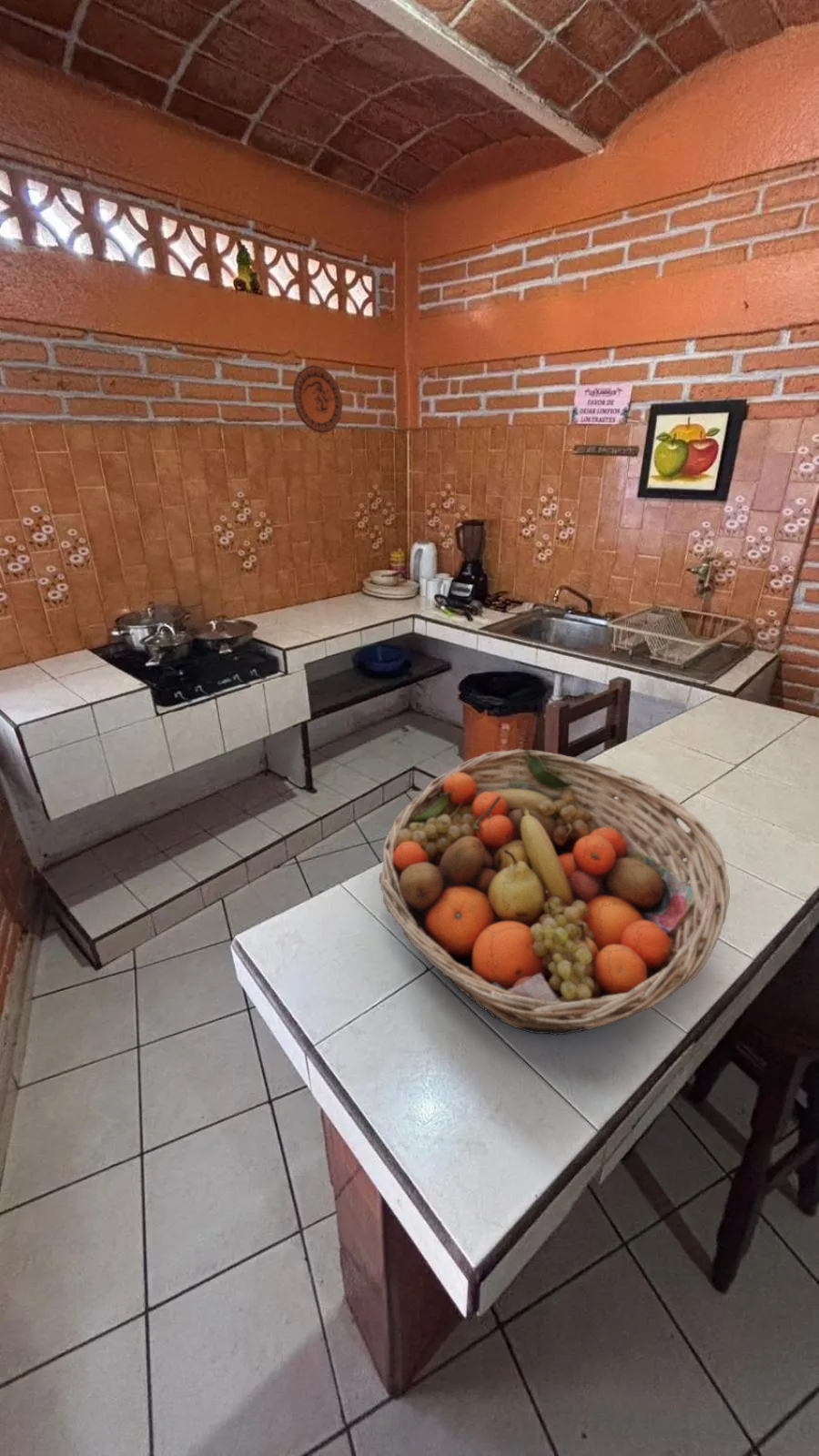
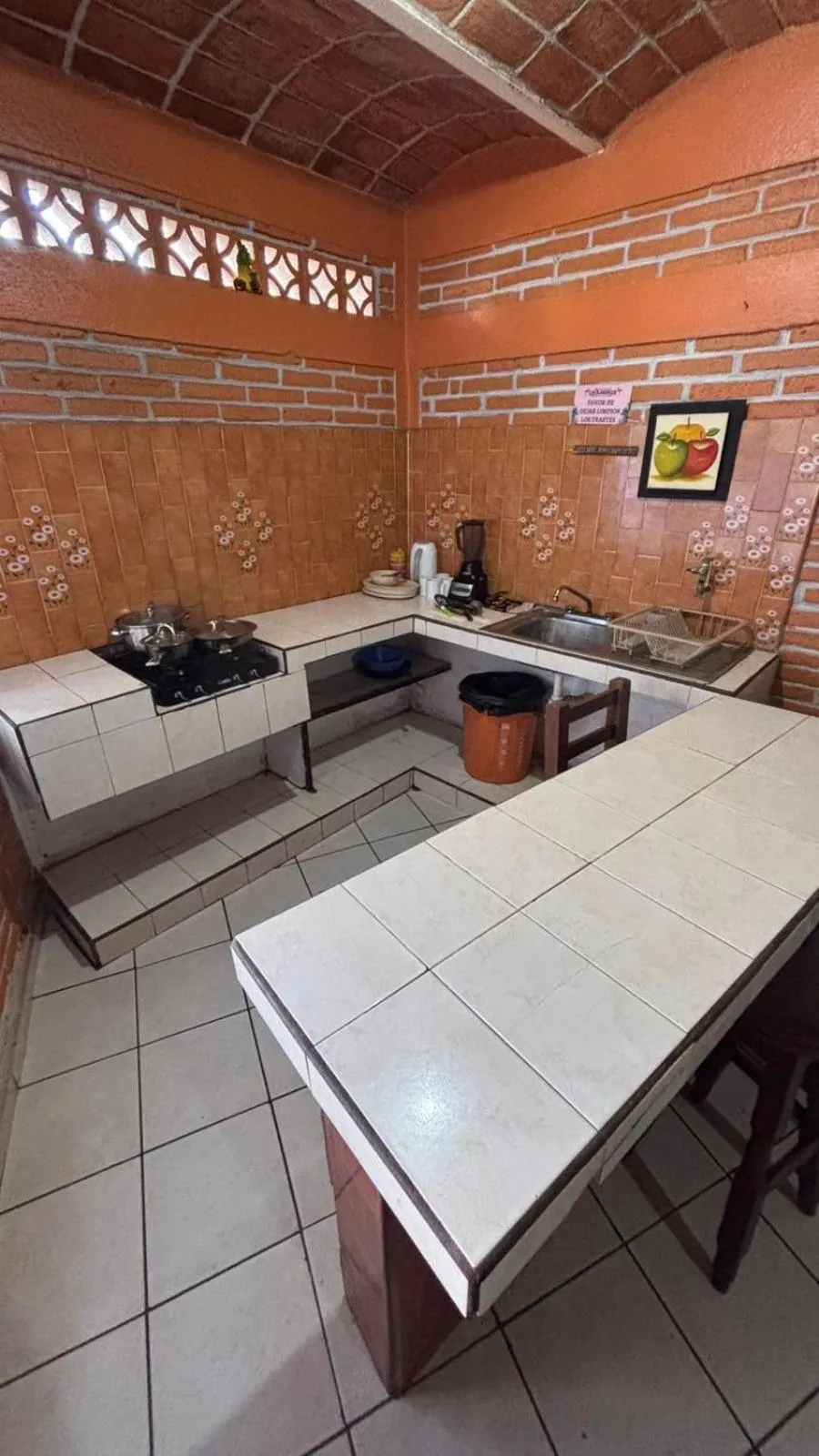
- decorative plate [292,365,343,434]
- fruit basket [379,747,731,1036]
